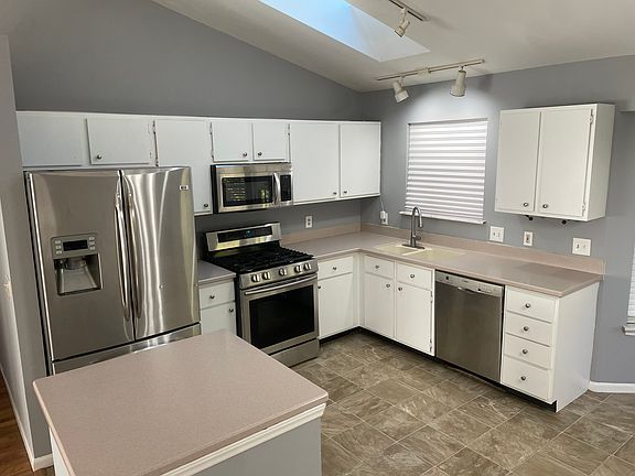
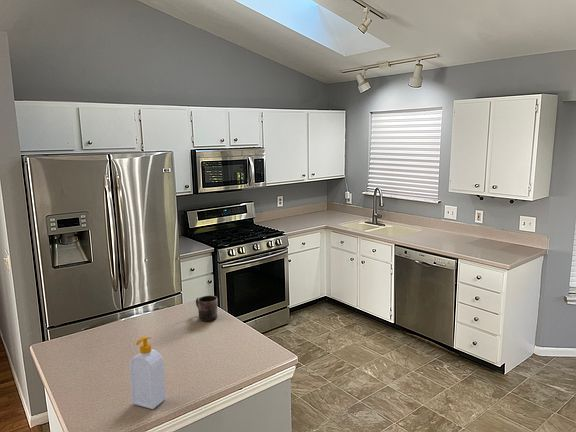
+ soap bottle [129,336,167,410]
+ mug [195,295,219,322]
